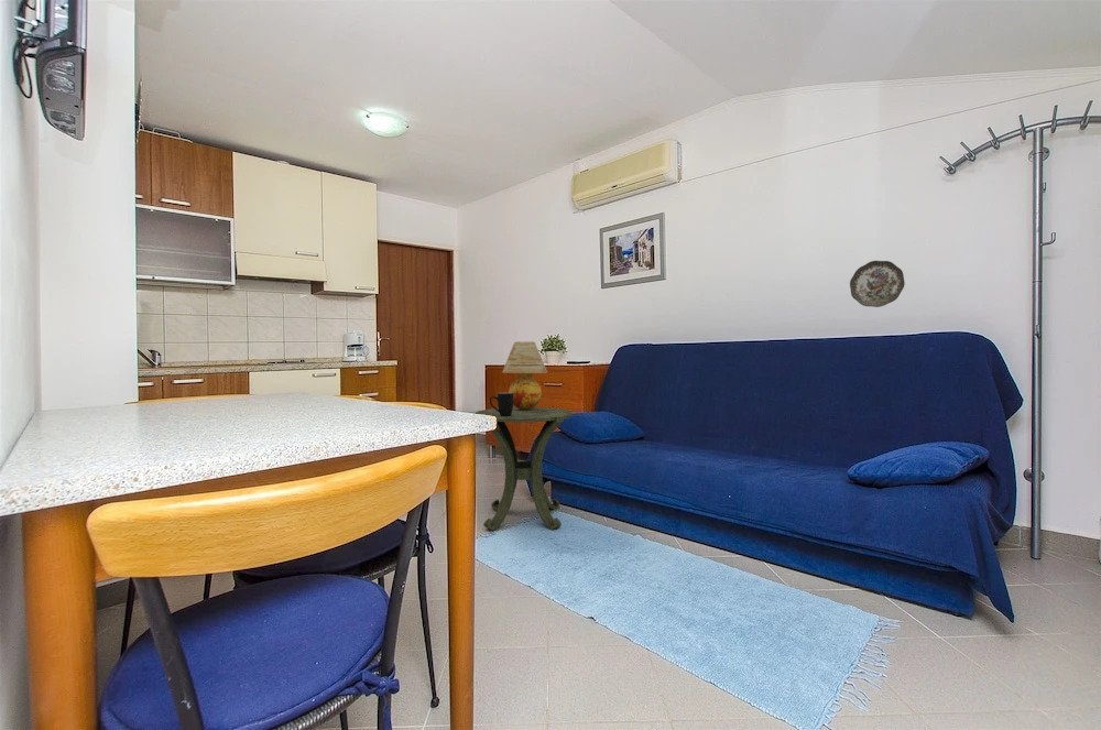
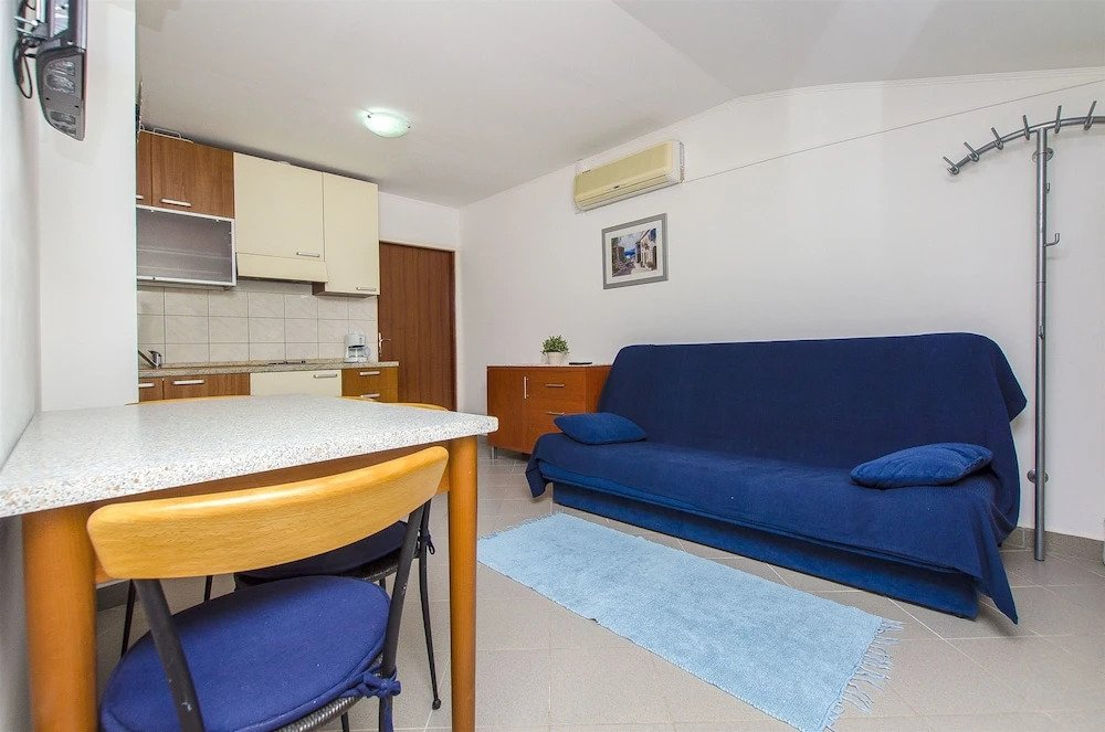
- table lamp [501,340,548,410]
- decorative plate [849,260,906,308]
- mug [489,392,514,416]
- side table [475,406,574,531]
